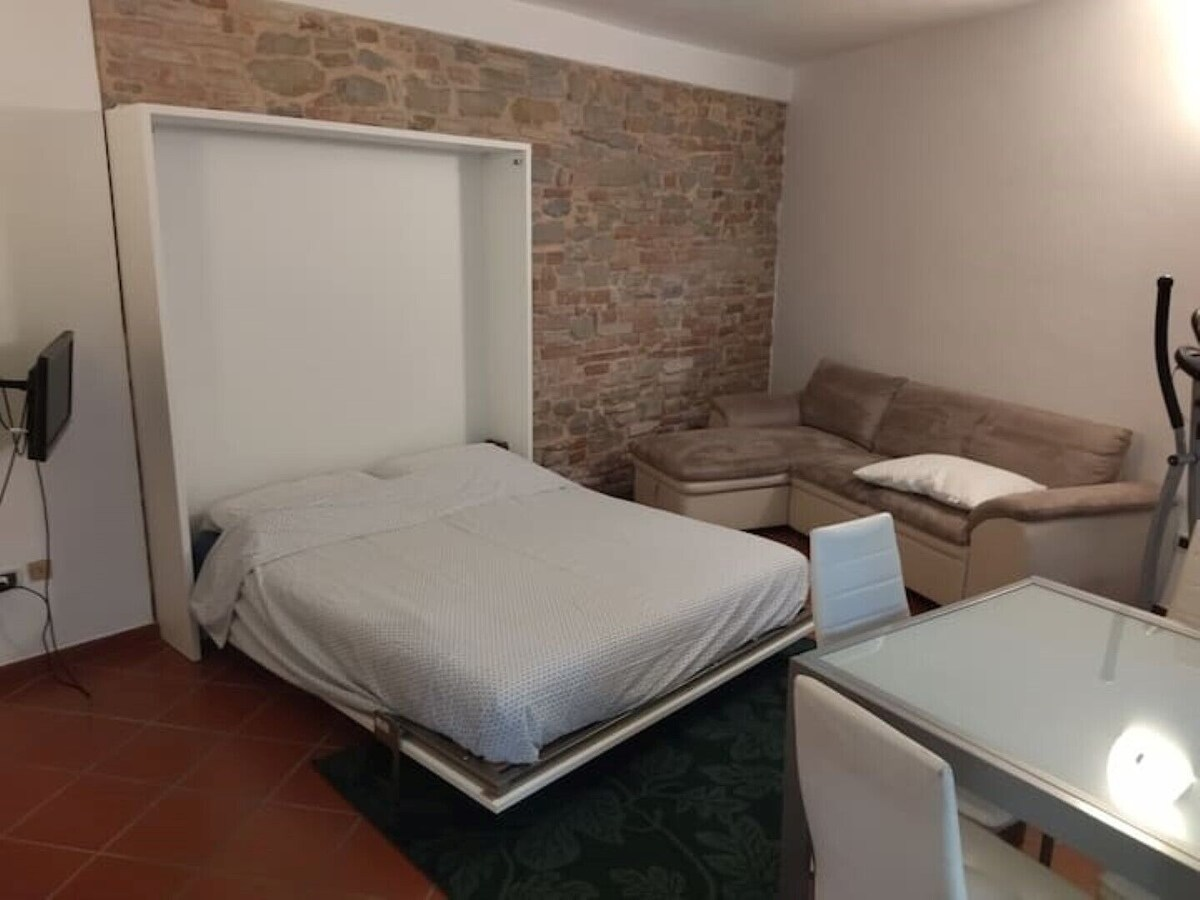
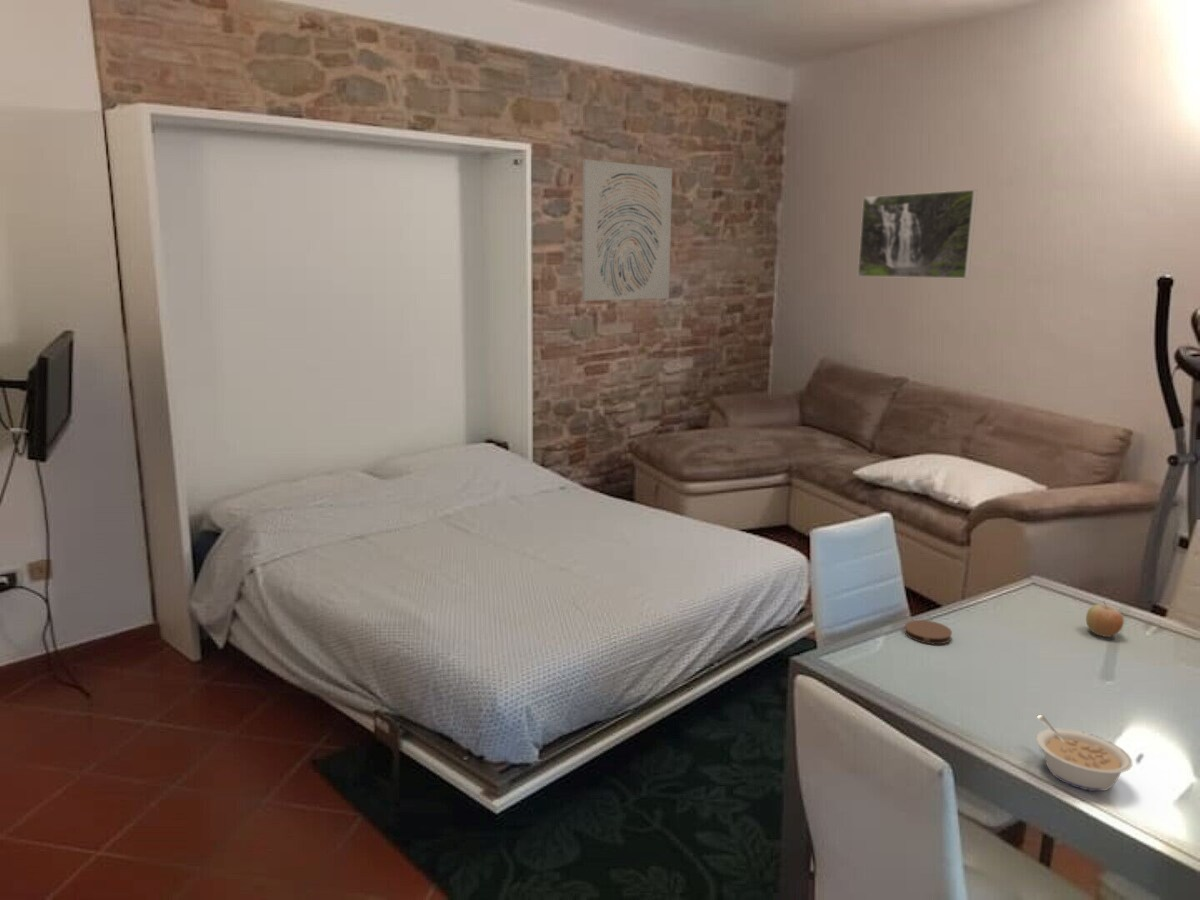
+ fruit [1085,600,1125,638]
+ legume [1035,714,1133,792]
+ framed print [857,189,978,280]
+ wall art [581,158,673,302]
+ coaster [903,619,953,645]
